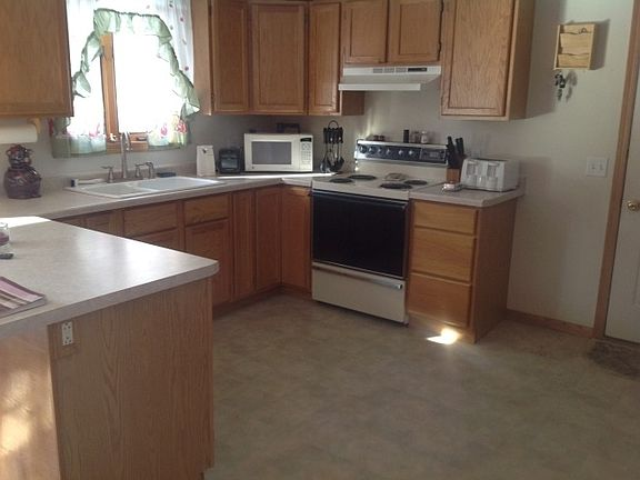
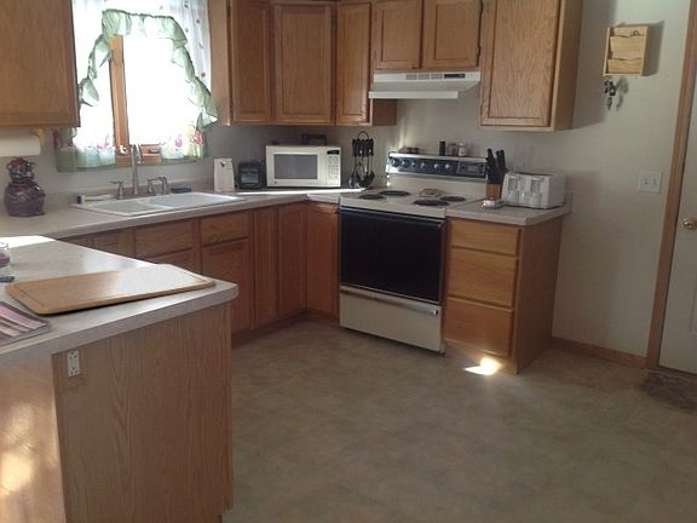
+ chopping board [4,263,217,315]
